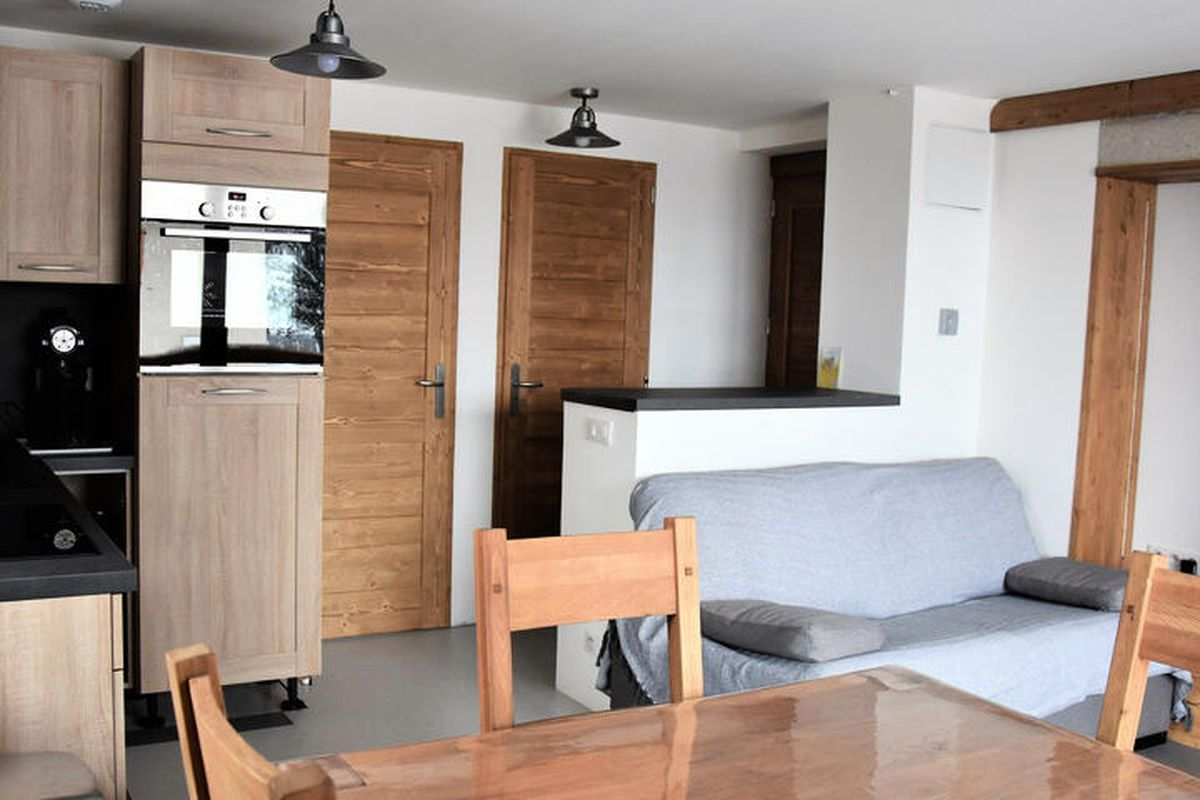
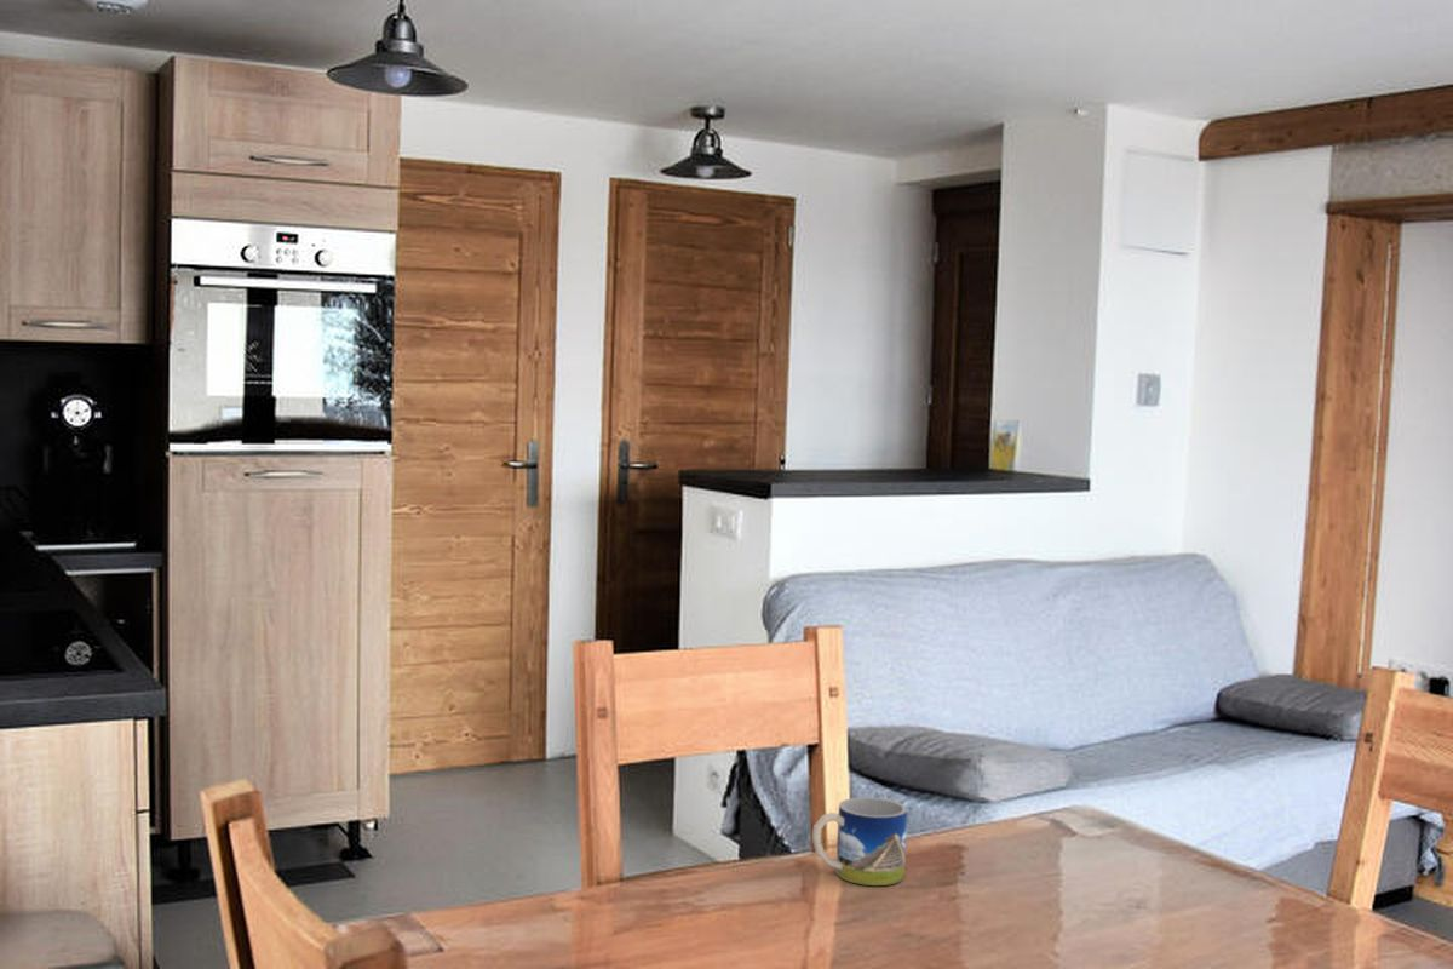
+ mug [811,796,908,887]
